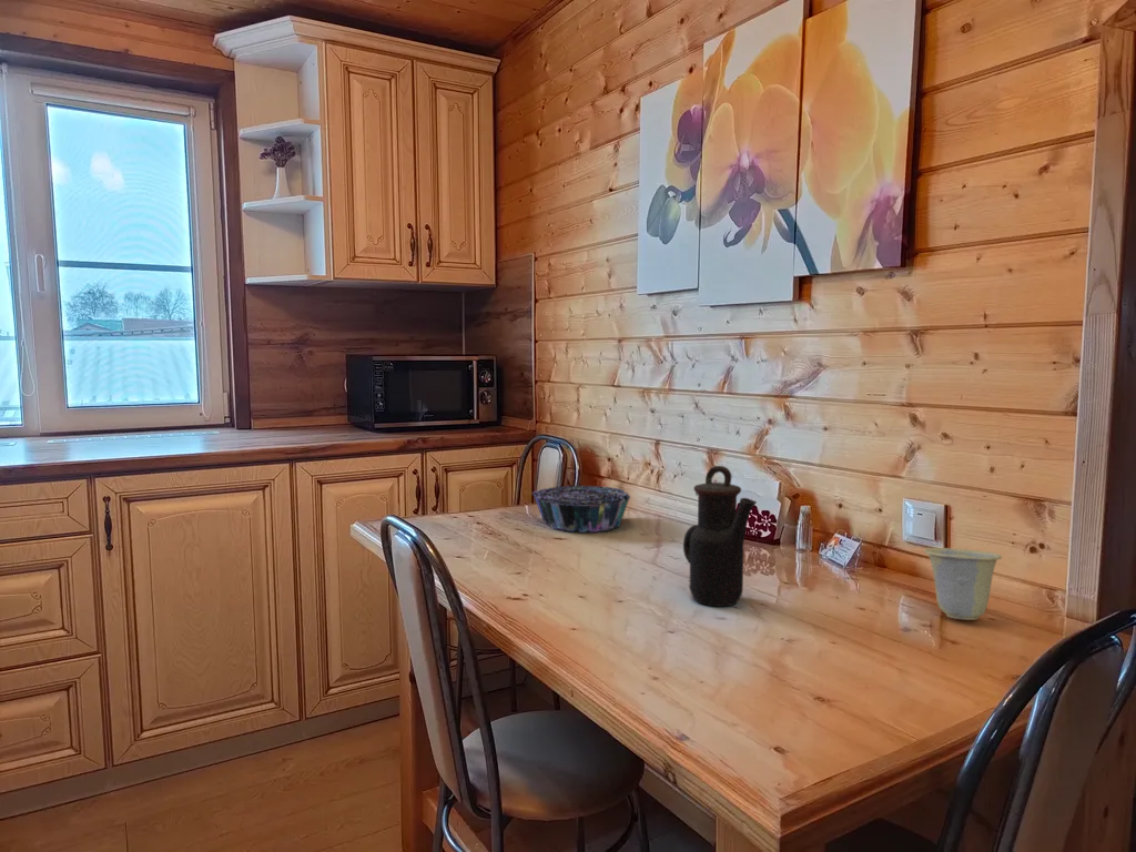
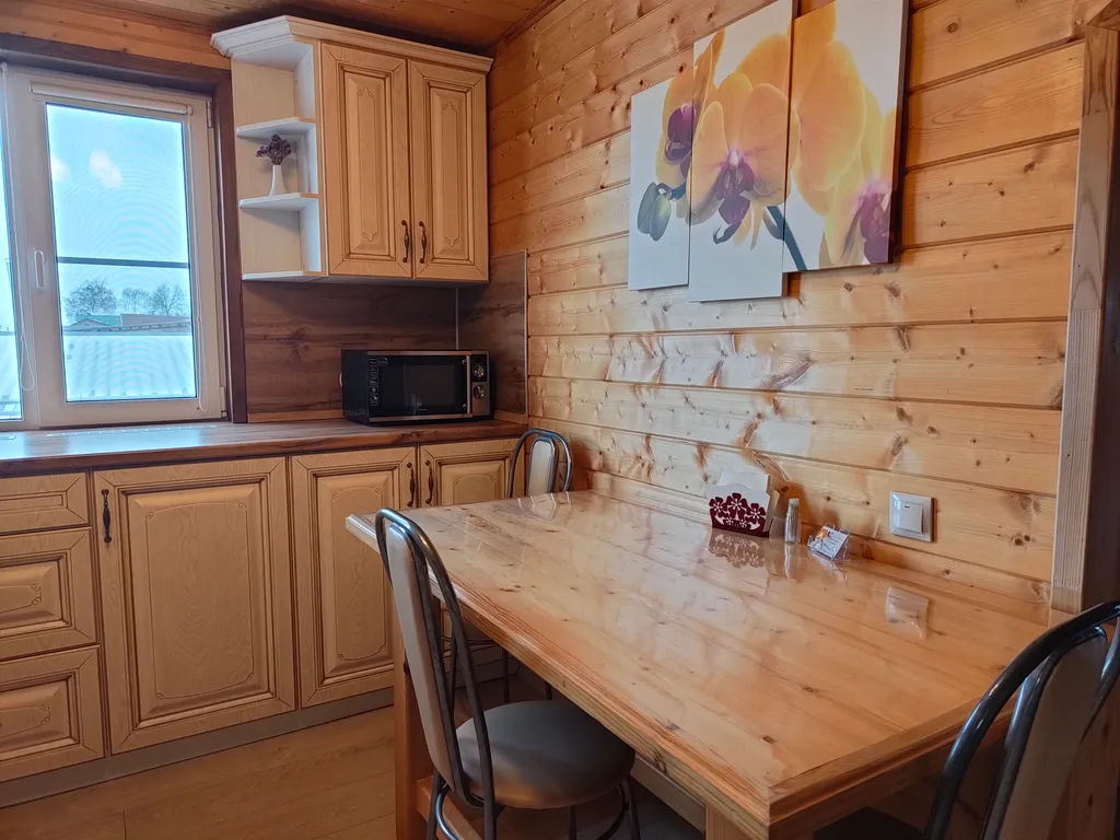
- decorative bowl [531,485,631,534]
- teapot [682,465,758,608]
- cup [923,547,1003,621]
